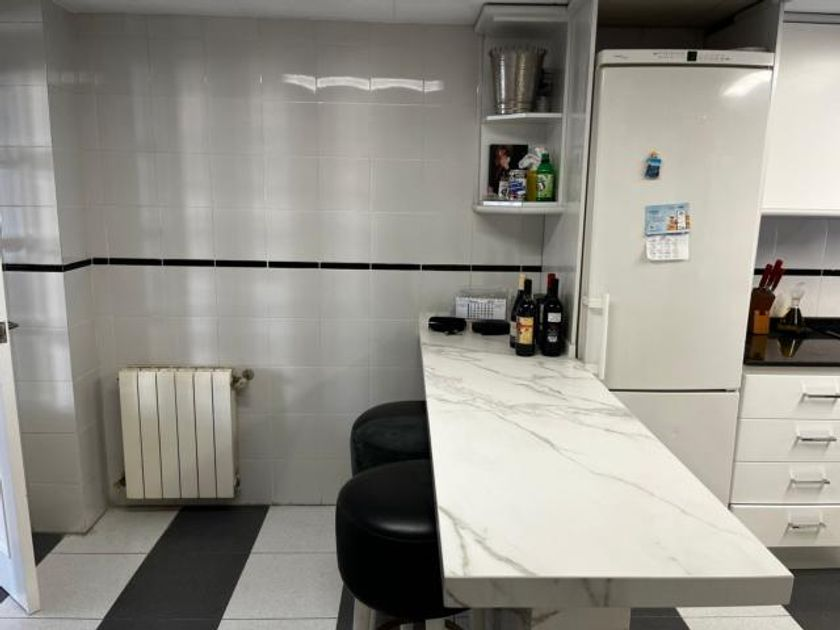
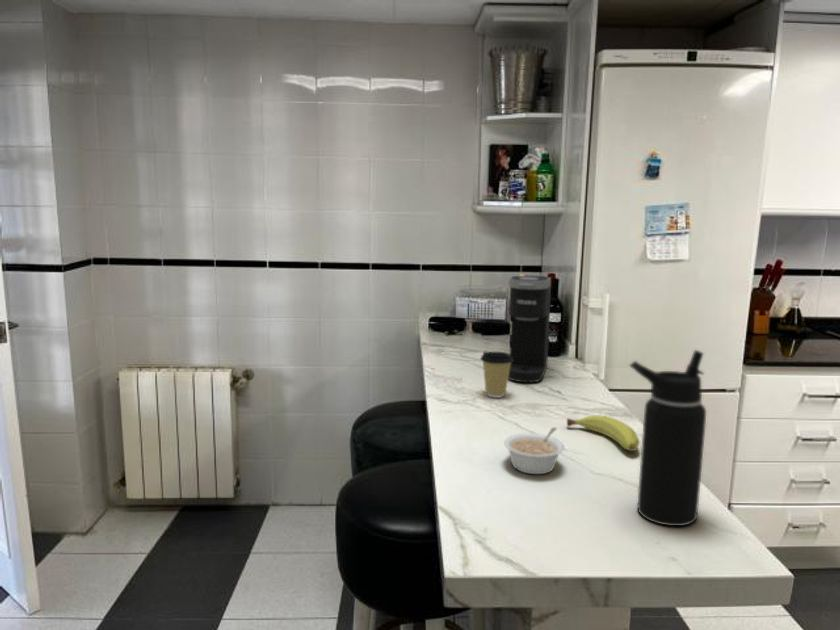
+ legume [503,426,565,475]
+ coffee cup [479,351,513,399]
+ water bottle [628,349,707,527]
+ coffee maker [508,275,552,383]
+ fruit [566,414,641,452]
